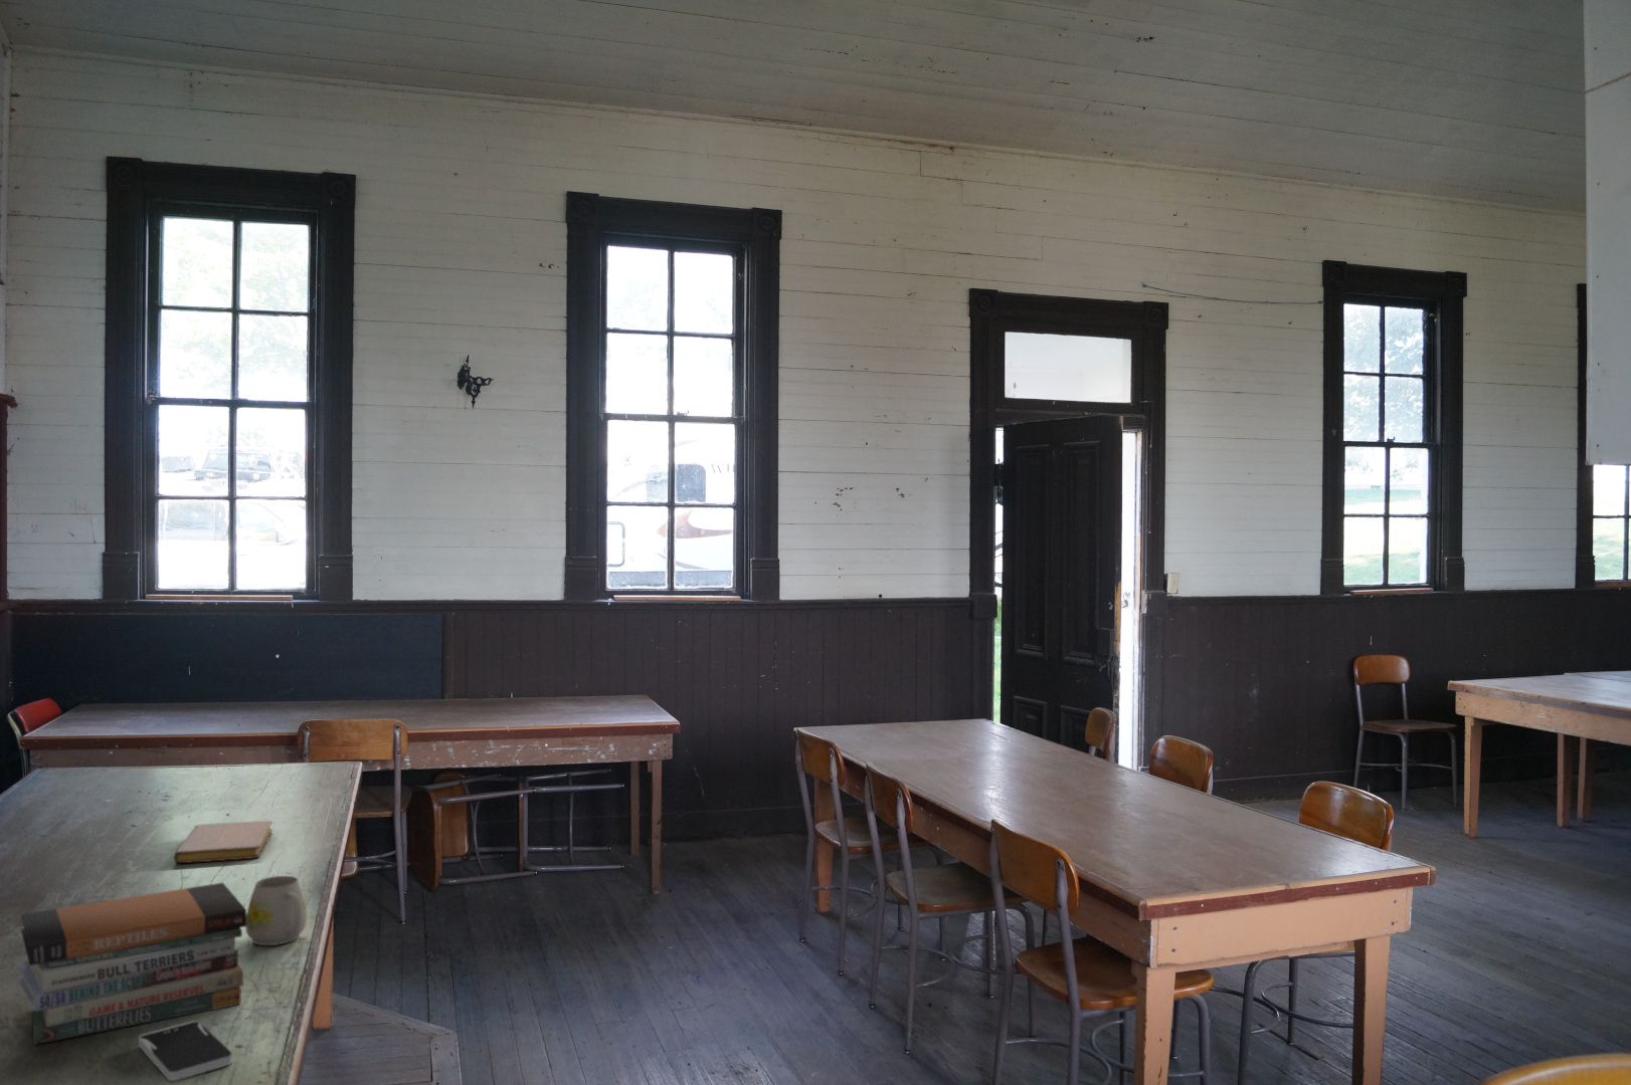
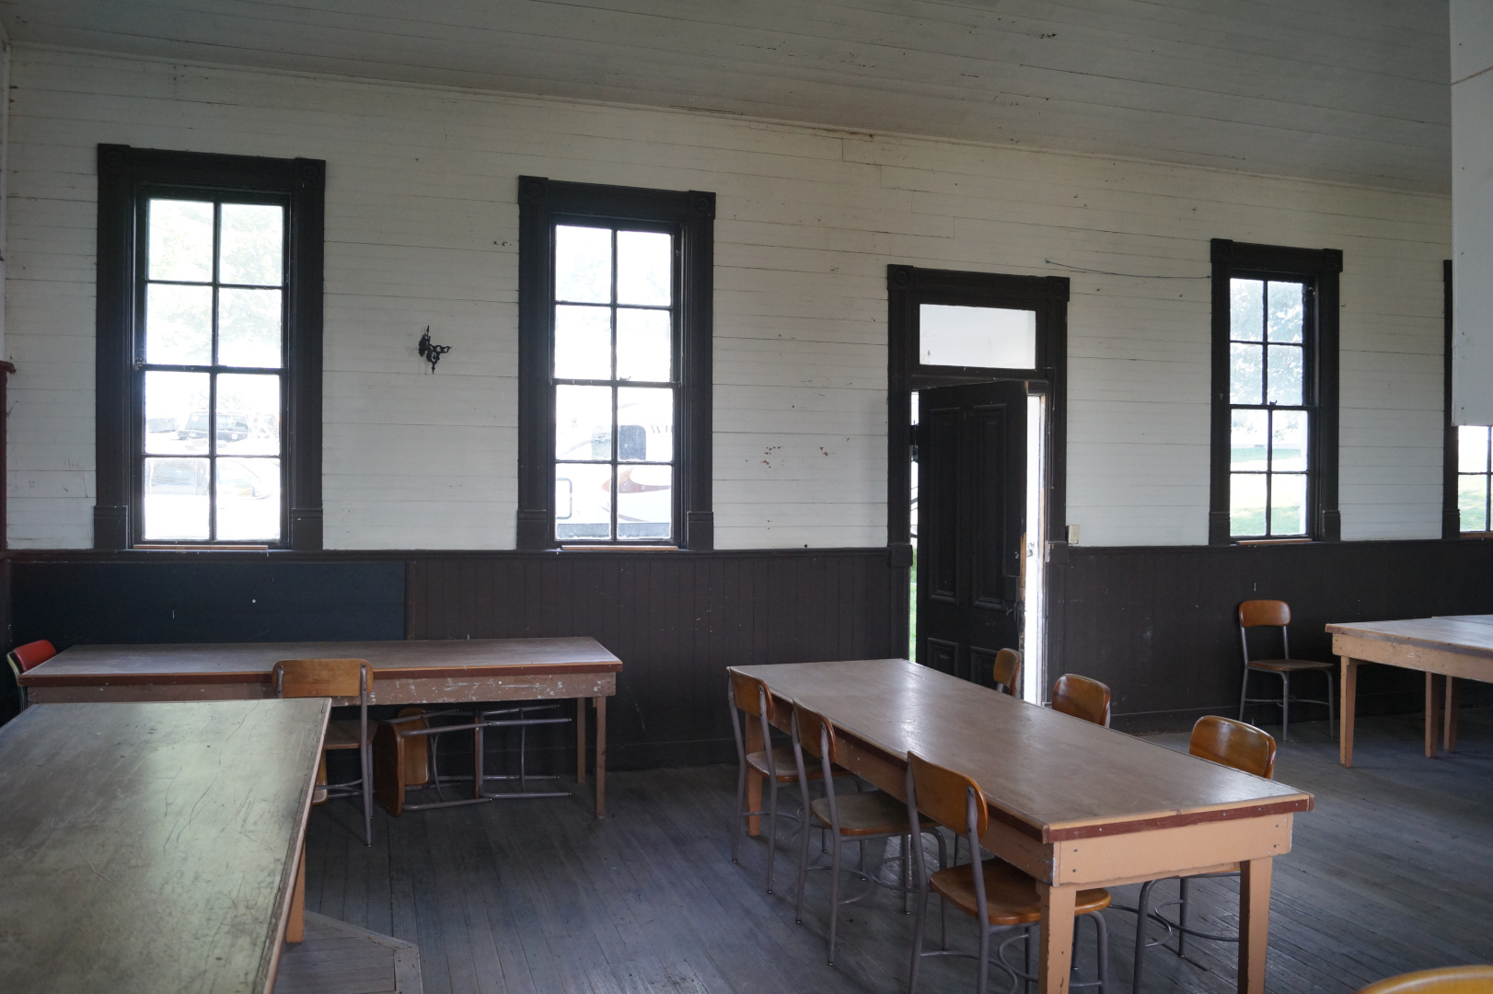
- mug [245,876,308,947]
- notebook [173,820,274,863]
- book stack [16,882,247,1046]
- smartphone [138,1020,234,1083]
